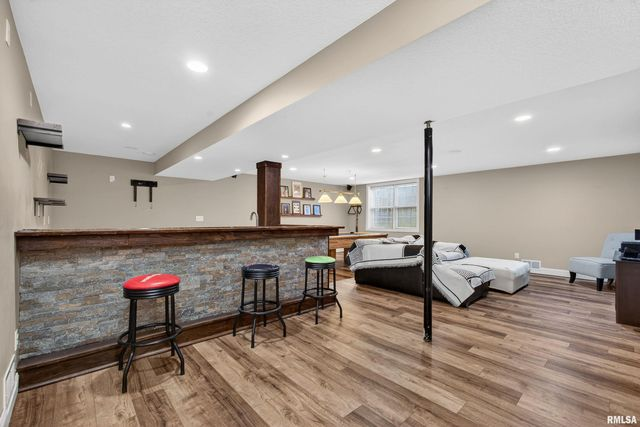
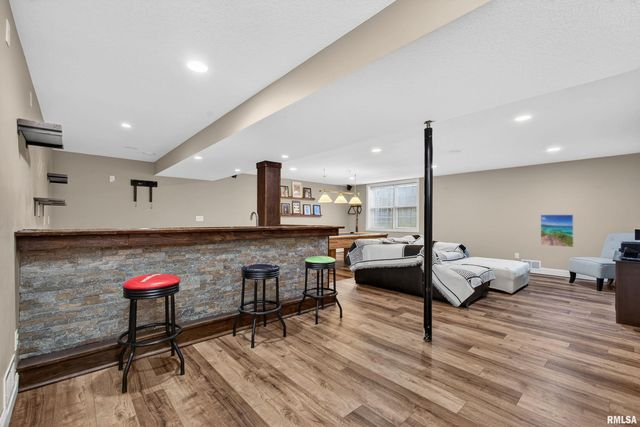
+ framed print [540,214,574,248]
